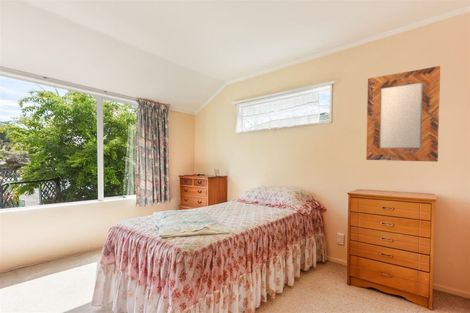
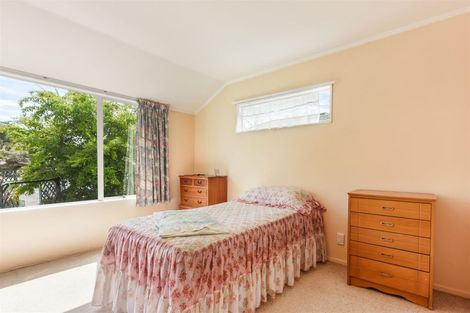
- home mirror [365,65,441,163]
